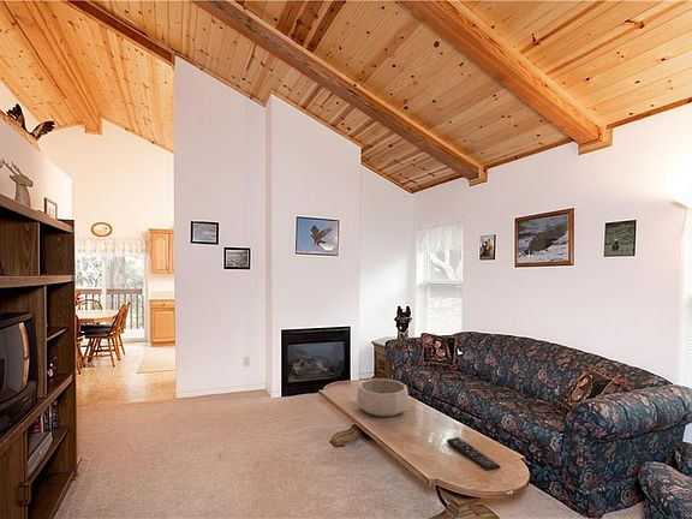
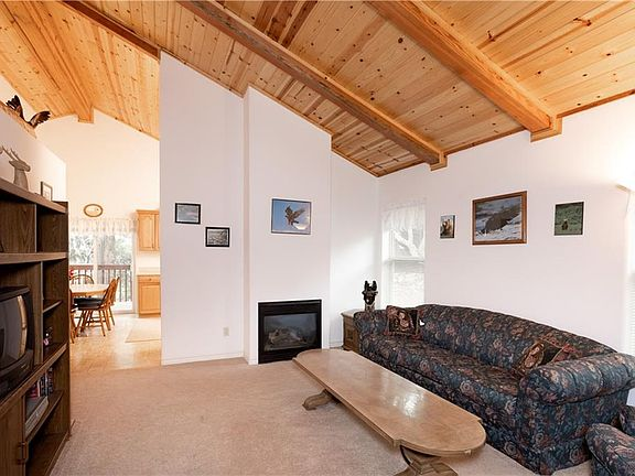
- remote control [446,436,501,472]
- decorative bowl [356,377,410,418]
